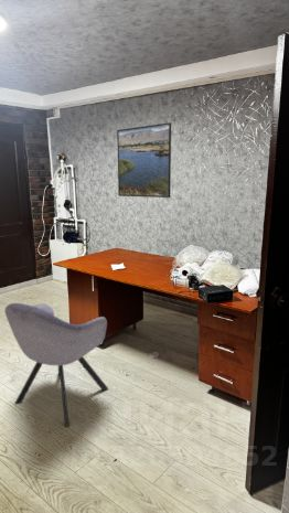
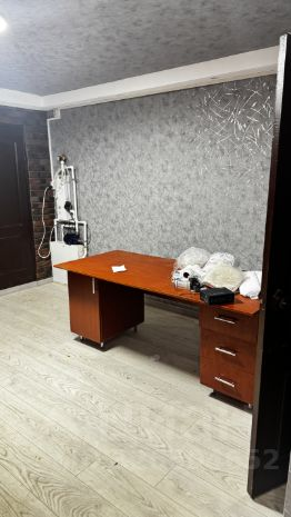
- chair [3,302,109,428]
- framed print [116,121,172,199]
